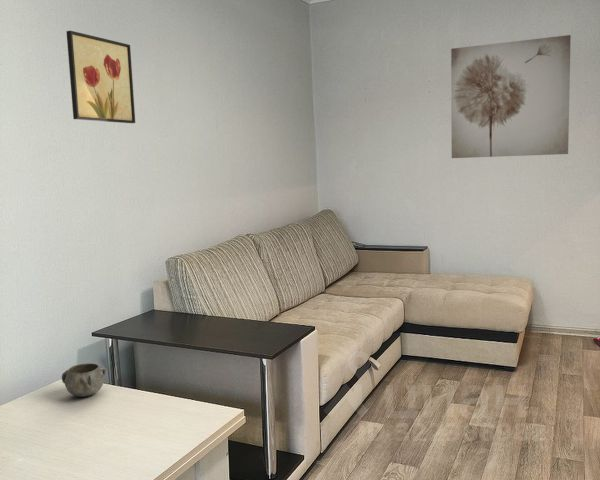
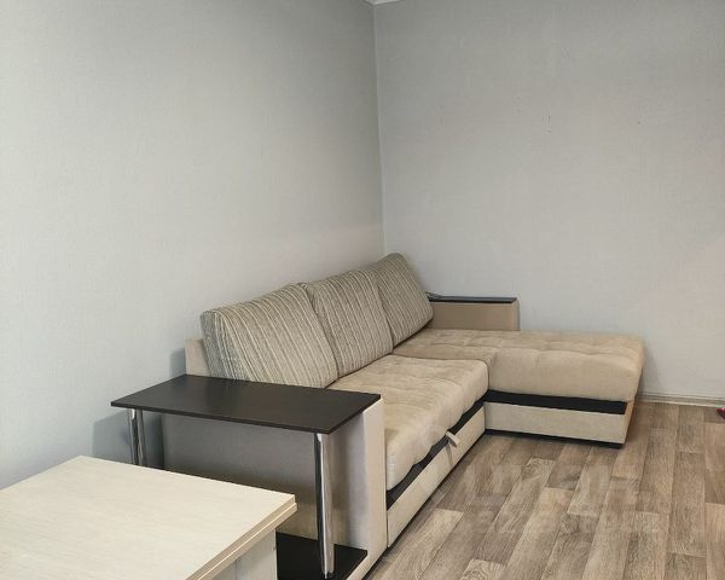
- decorative bowl [61,362,107,398]
- wall art [65,30,136,124]
- wall art [450,34,572,159]
